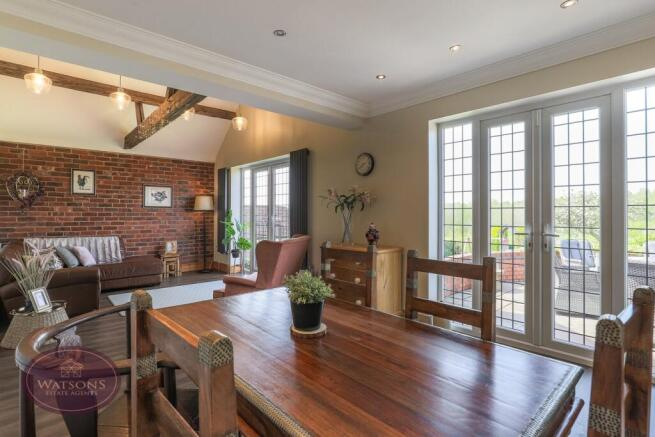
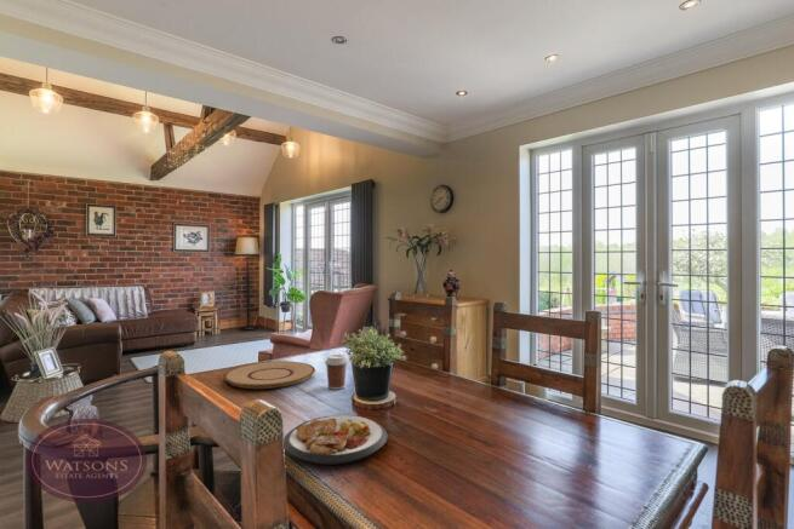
+ coffee cup [324,353,349,391]
+ plate [223,360,316,390]
+ plate [282,414,389,466]
